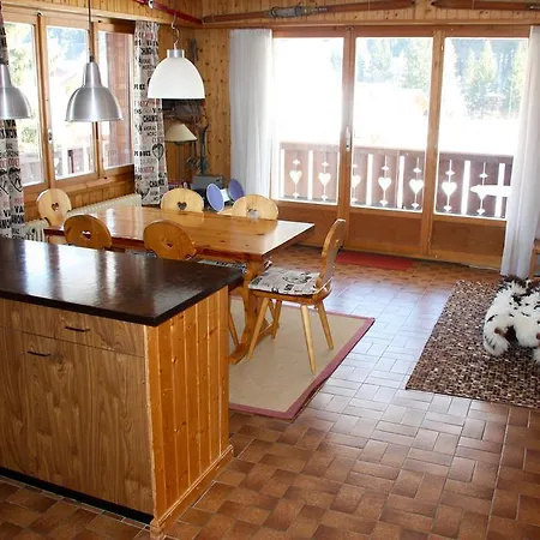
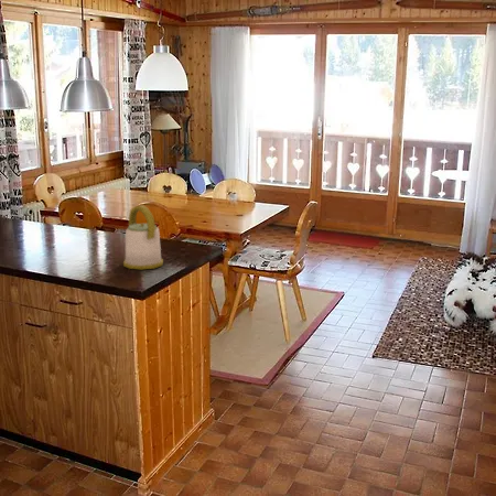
+ kettle [122,204,164,270]
